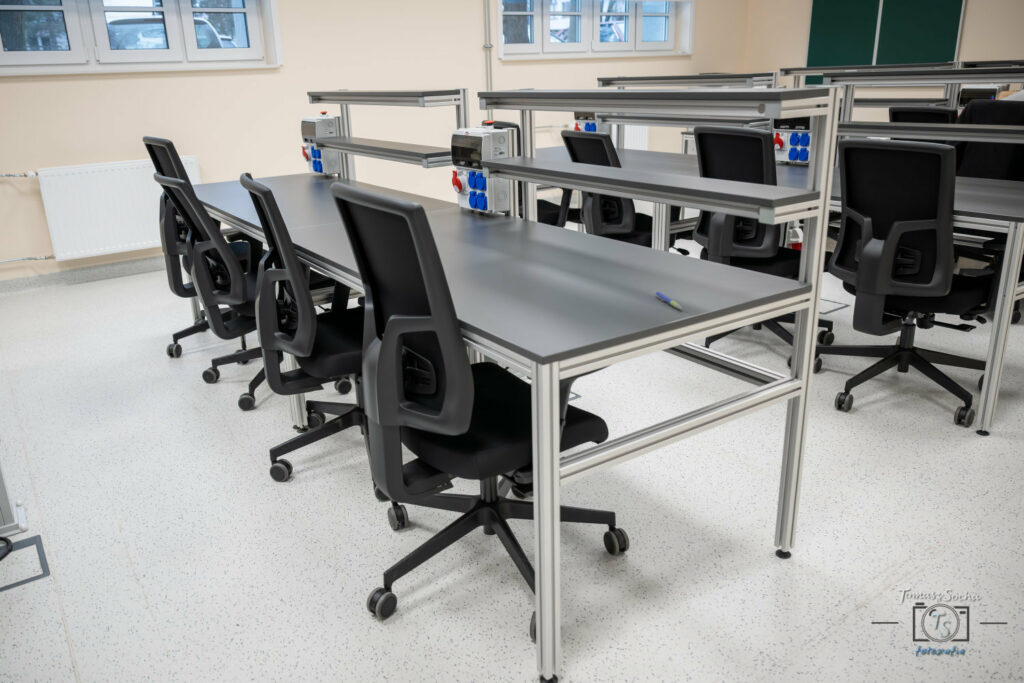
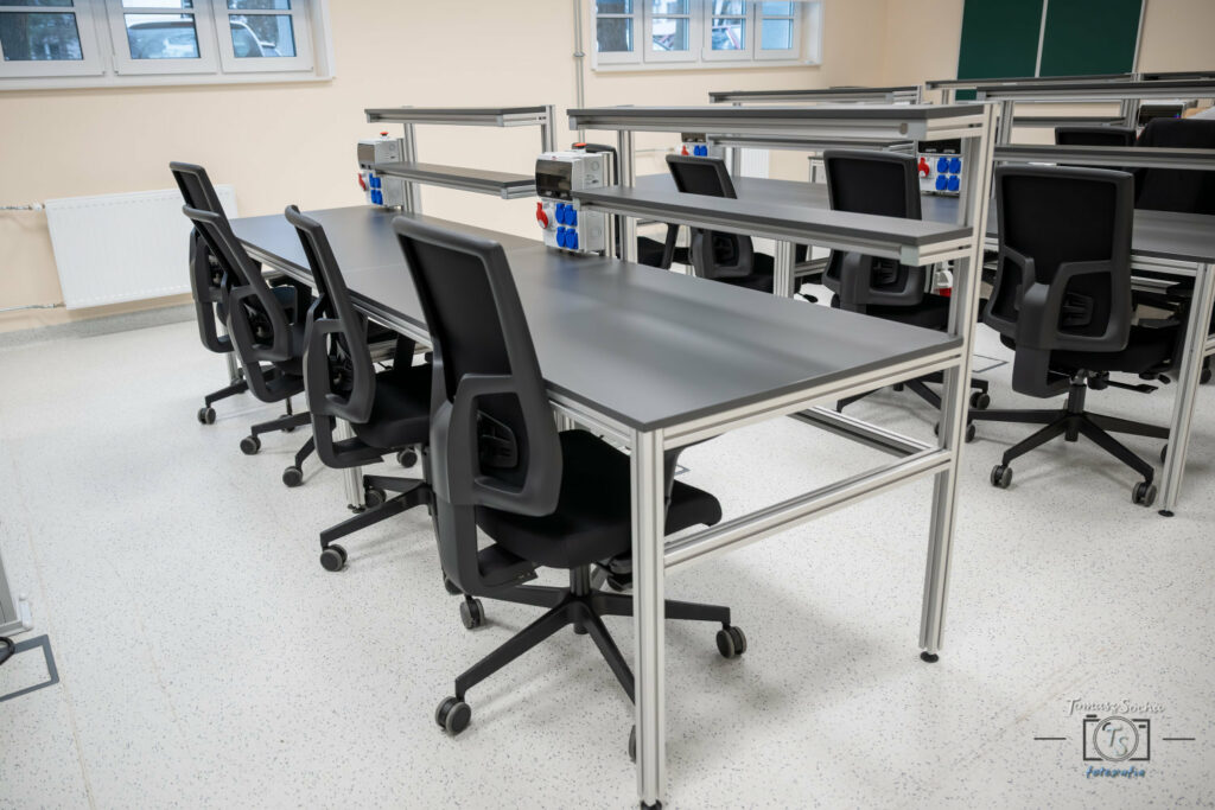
- pen [653,290,684,310]
